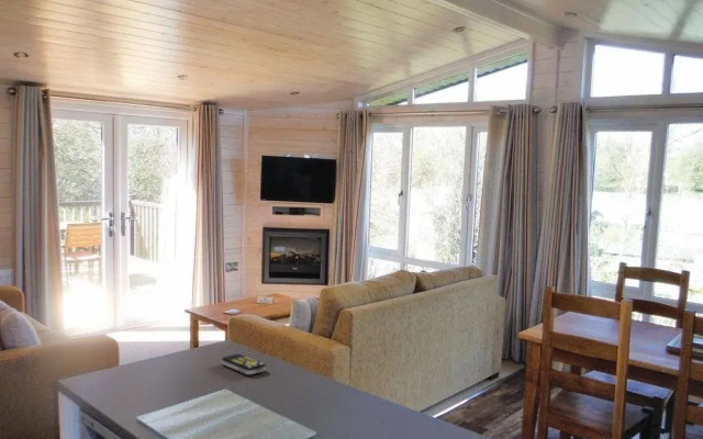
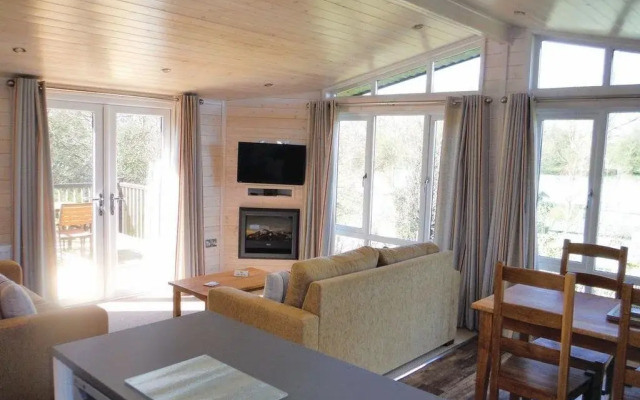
- remote control [221,352,267,375]
